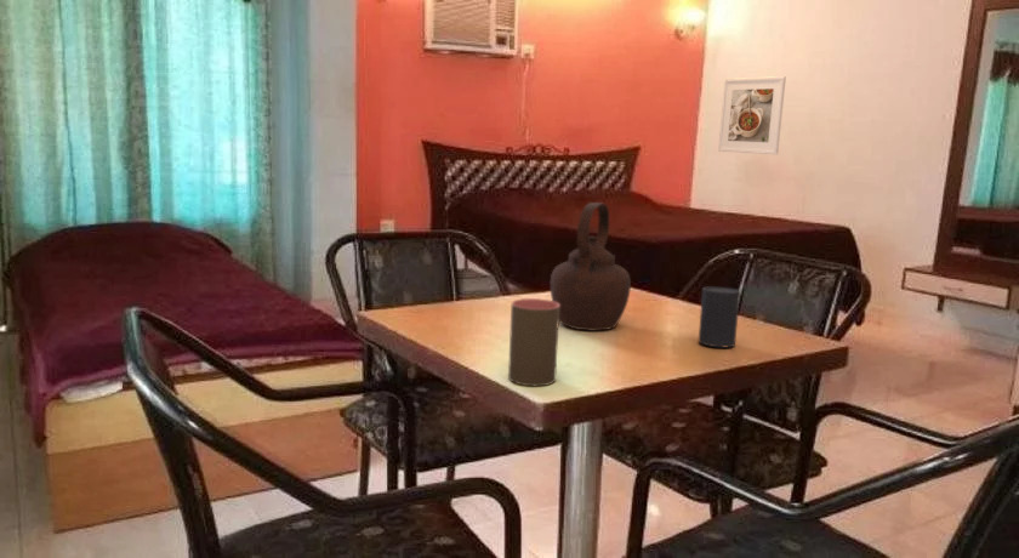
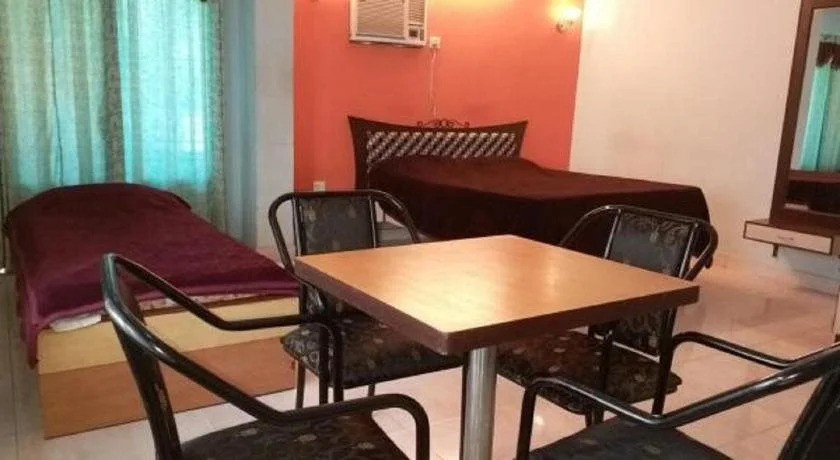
- cup [507,297,560,387]
- cup [698,285,741,348]
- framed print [717,75,787,155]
- teapot [550,201,632,332]
